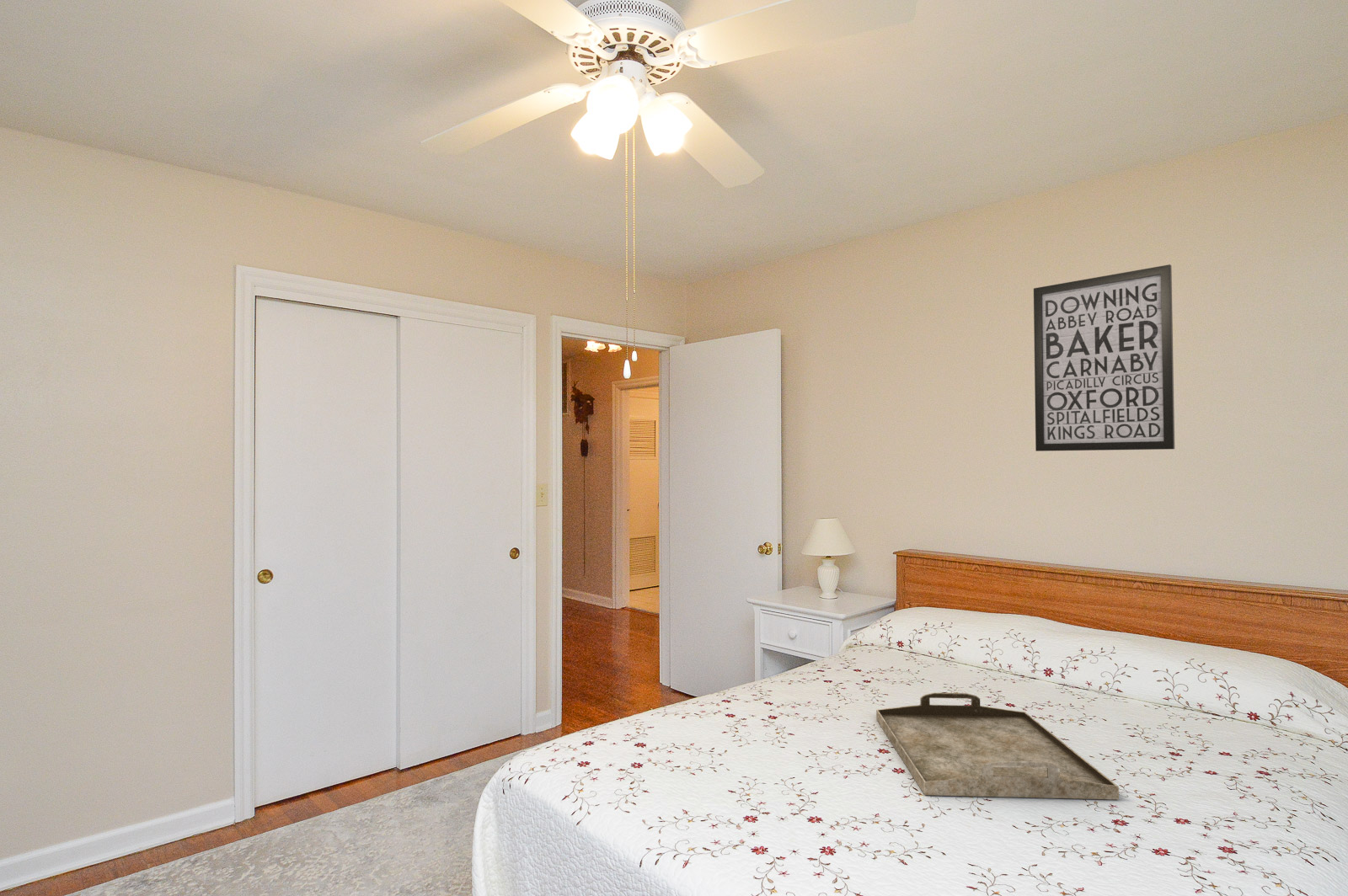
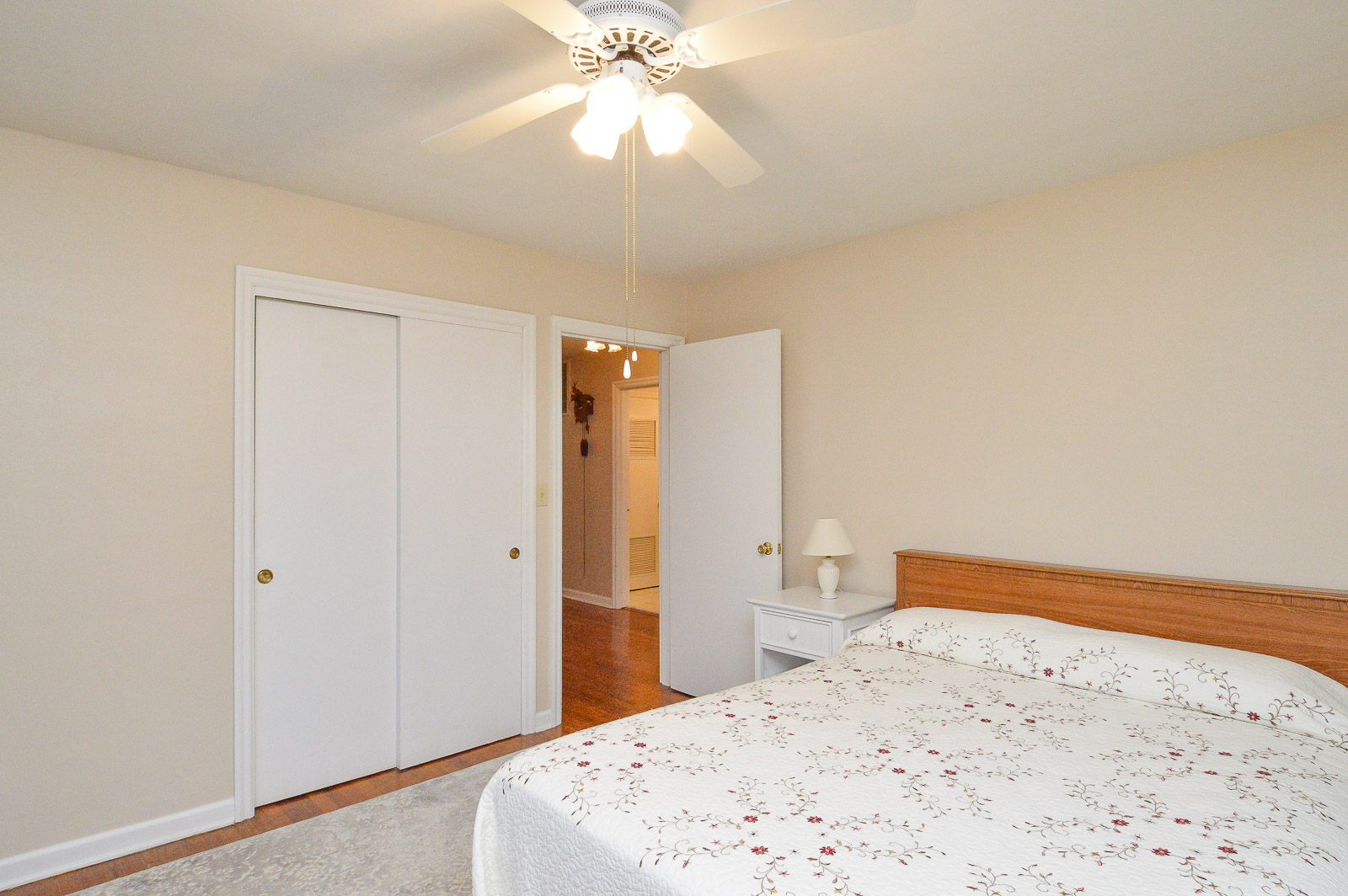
- serving tray [875,692,1120,800]
- wall art [1033,264,1175,452]
